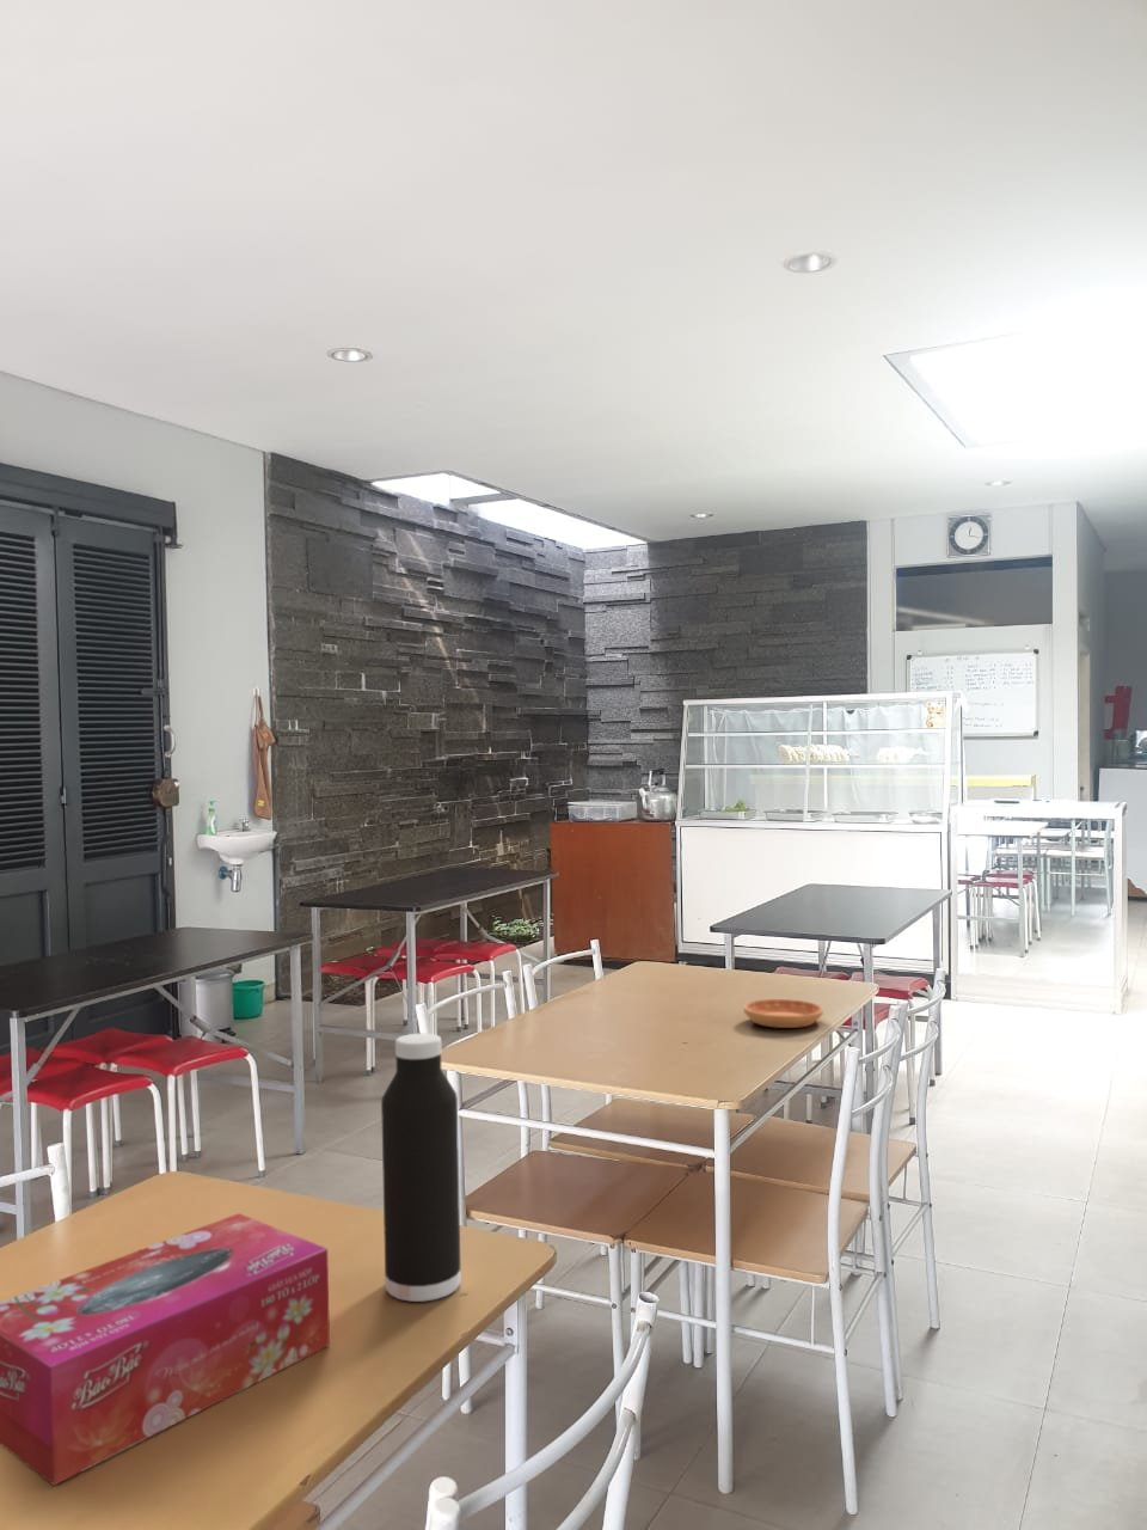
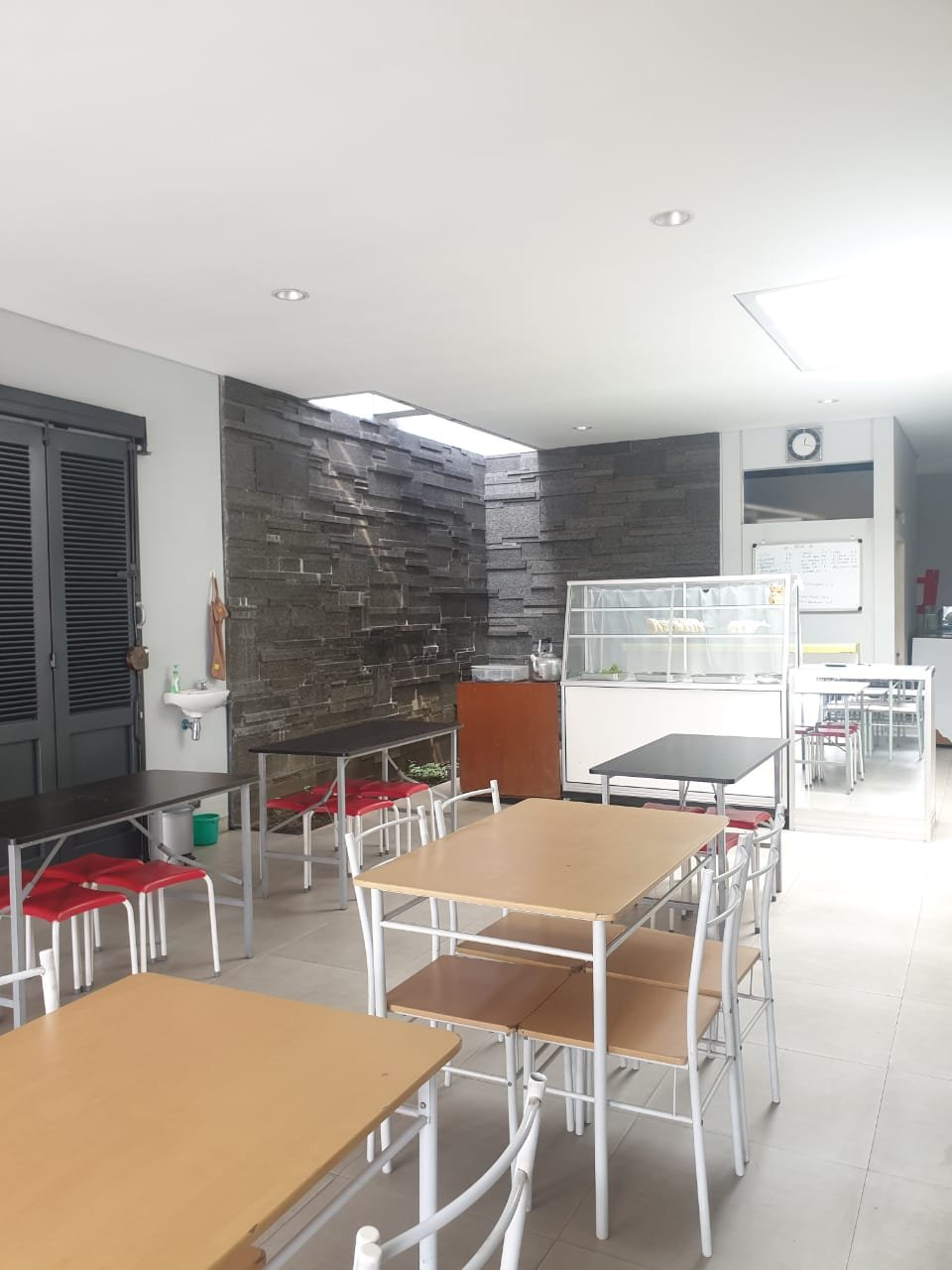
- saucer [742,998,824,1029]
- water bottle [380,1032,463,1302]
- tissue box [0,1212,331,1487]
